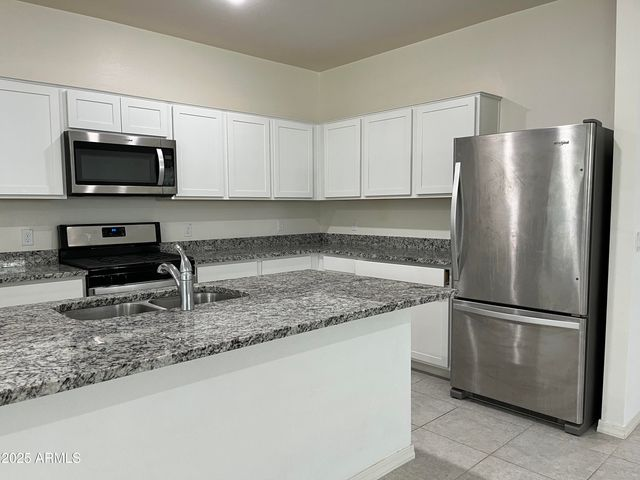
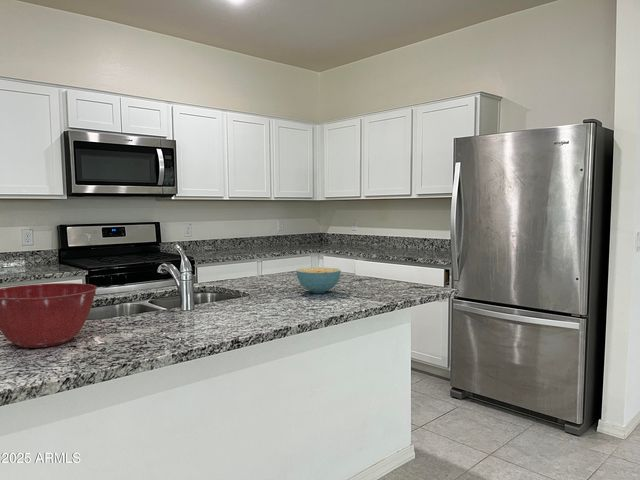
+ cereal bowl [295,267,342,294]
+ mixing bowl [0,282,98,349]
